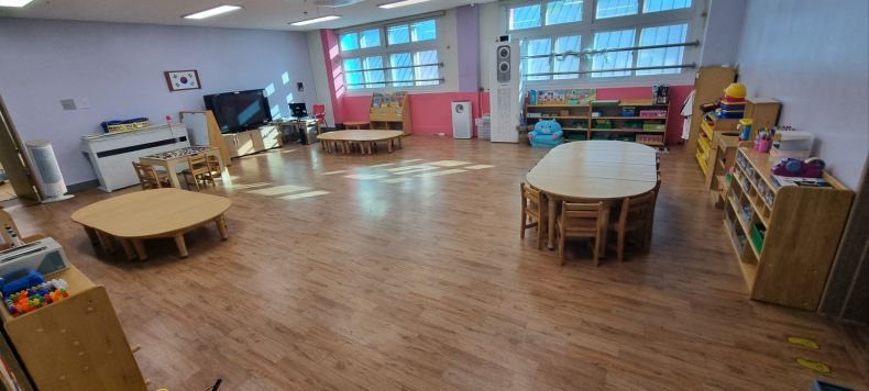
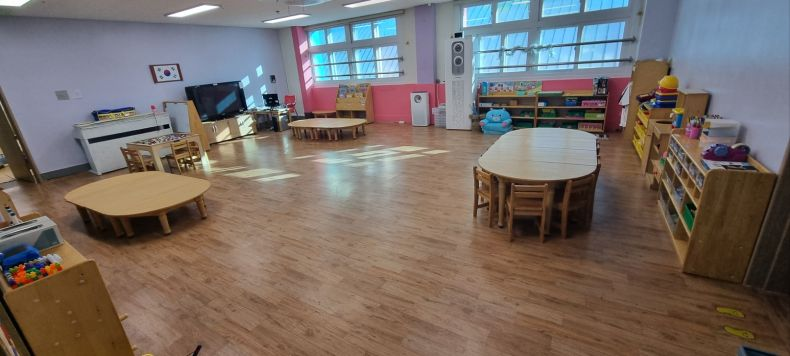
- air purifier [24,138,75,204]
